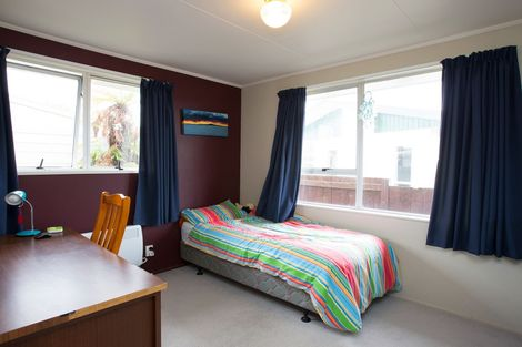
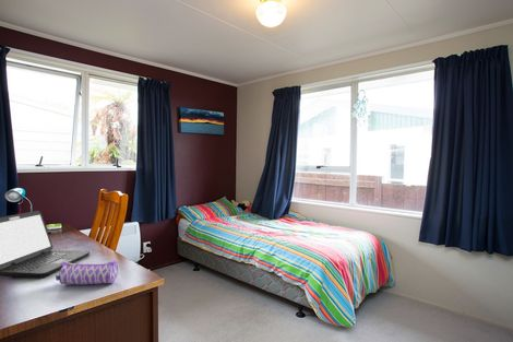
+ pencil case [55,260,119,285]
+ laptop [0,210,91,279]
